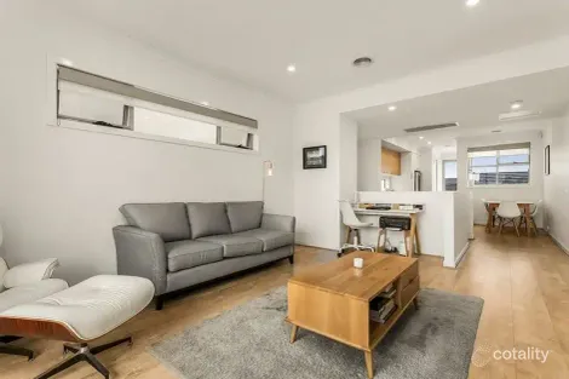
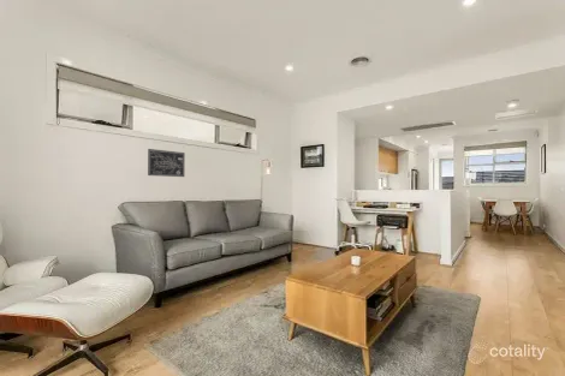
+ wall art [147,148,186,178]
